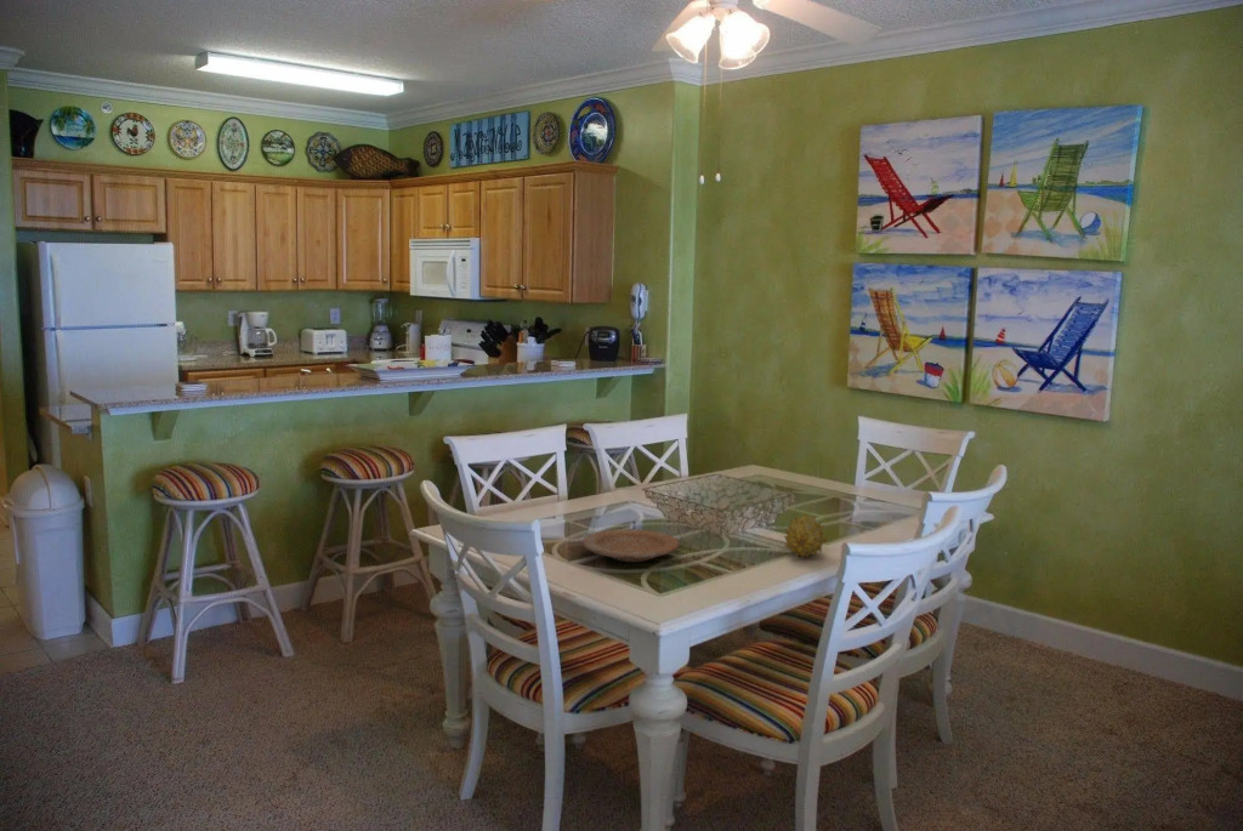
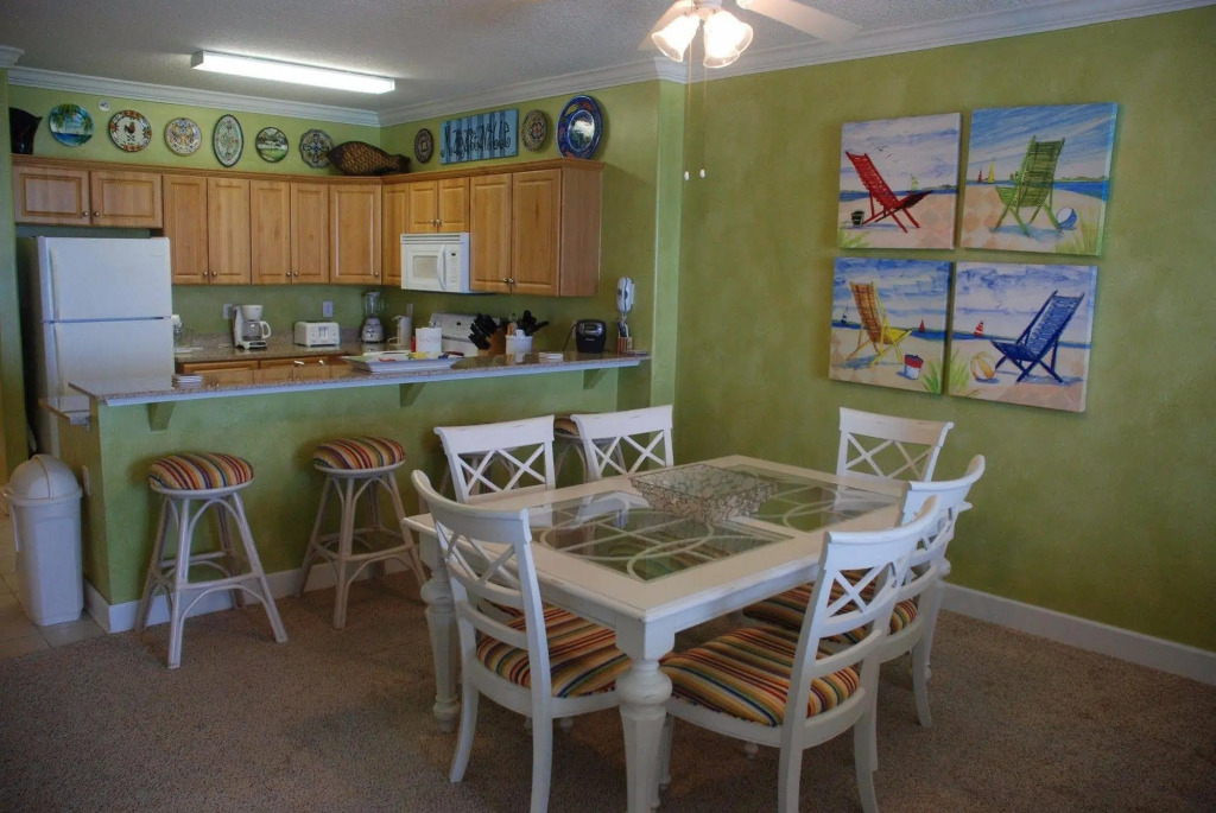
- plate [581,528,681,563]
- fruit [783,513,829,560]
